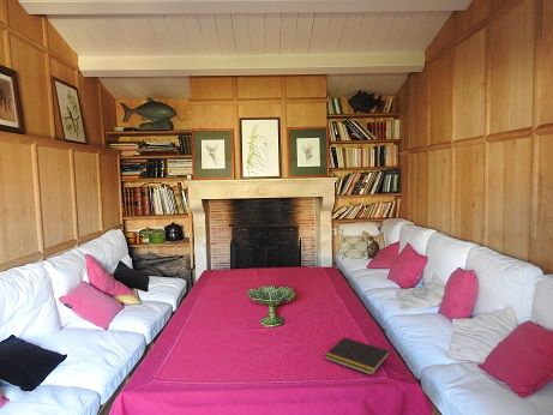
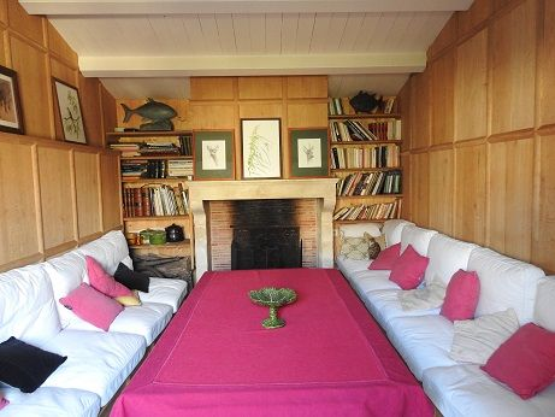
- notepad [323,336,391,377]
